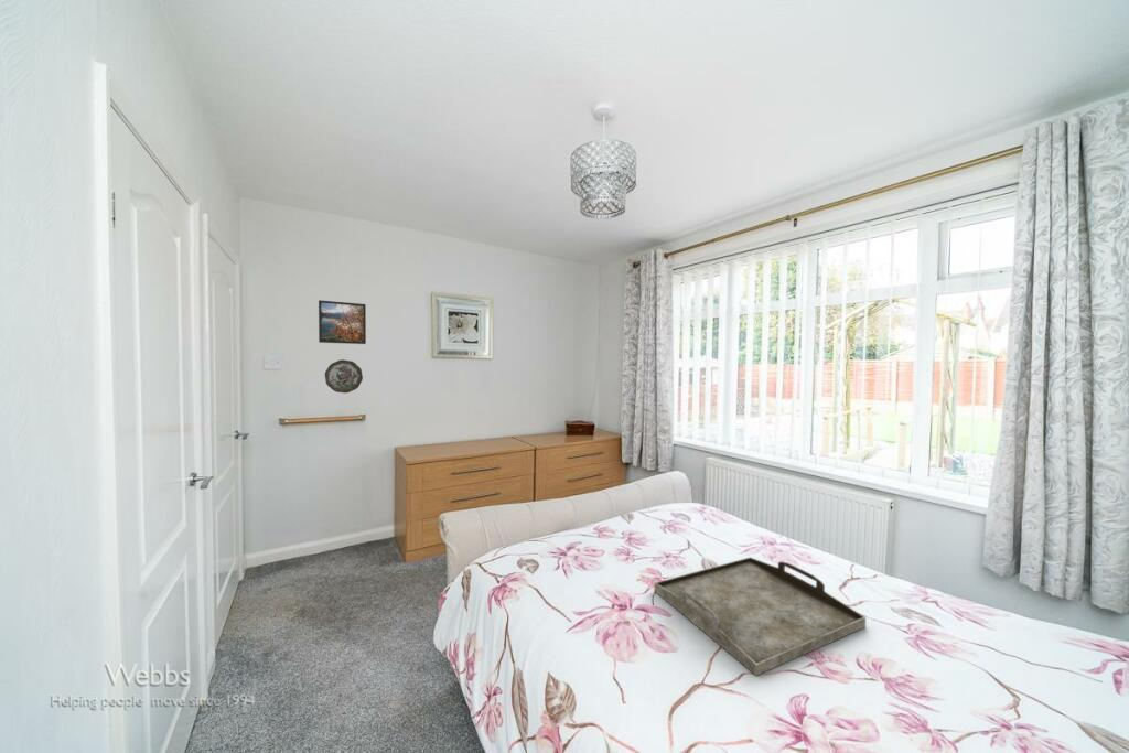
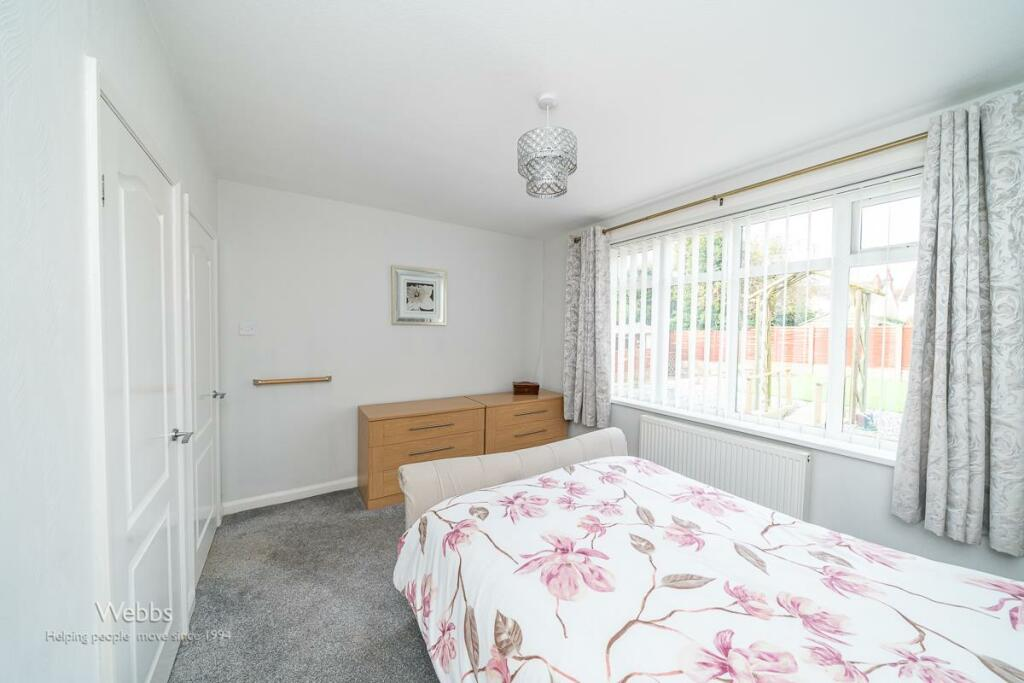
- serving tray [653,556,867,677]
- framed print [318,299,367,345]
- decorative plate [324,358,364,395]
